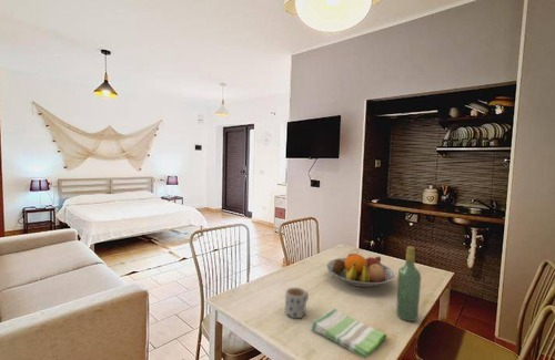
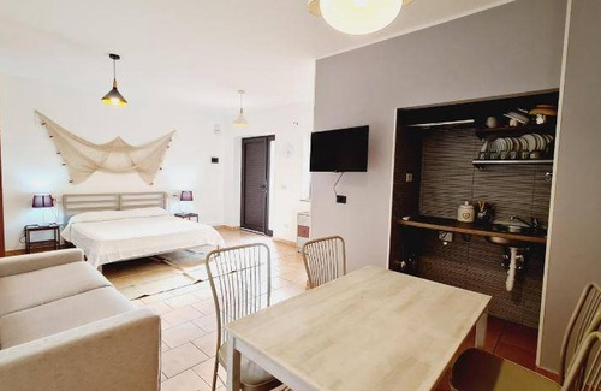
- fruit bowl [326,250,396,288]
- wine bottle [395,245,422,322]
- dish towel [310,308,387,360]
- mug [284,287,310,319]
